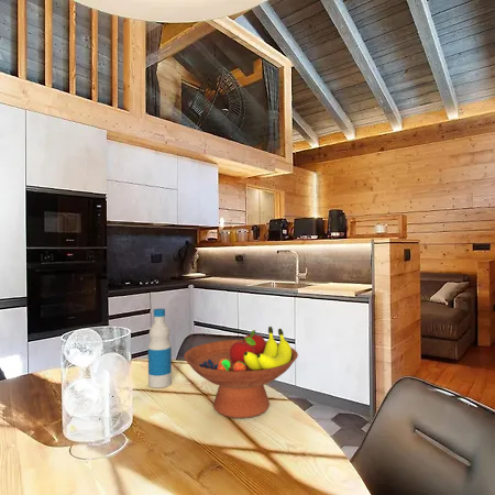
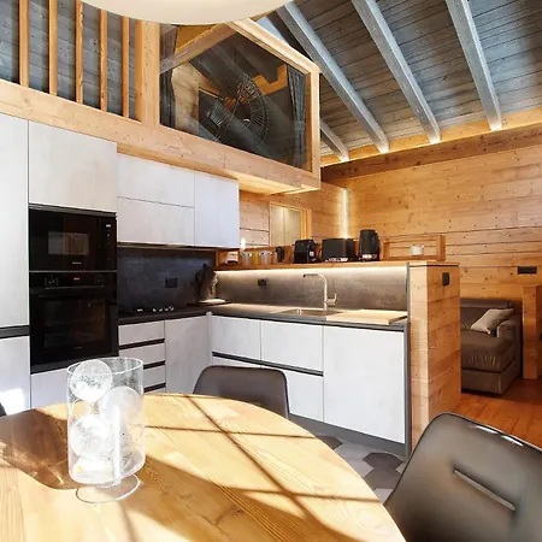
- bottle [147,307,173,389]
- fruit bowl [183,326,299,419]
